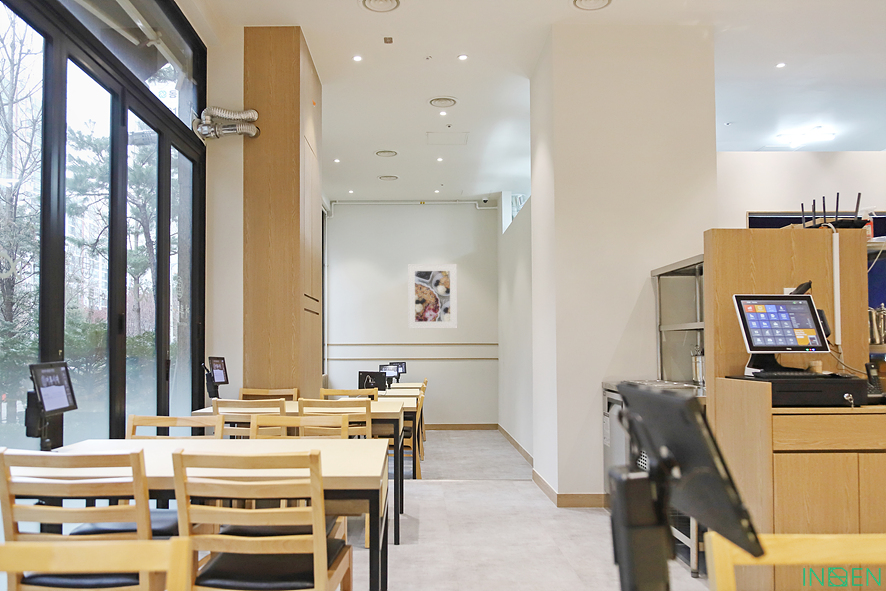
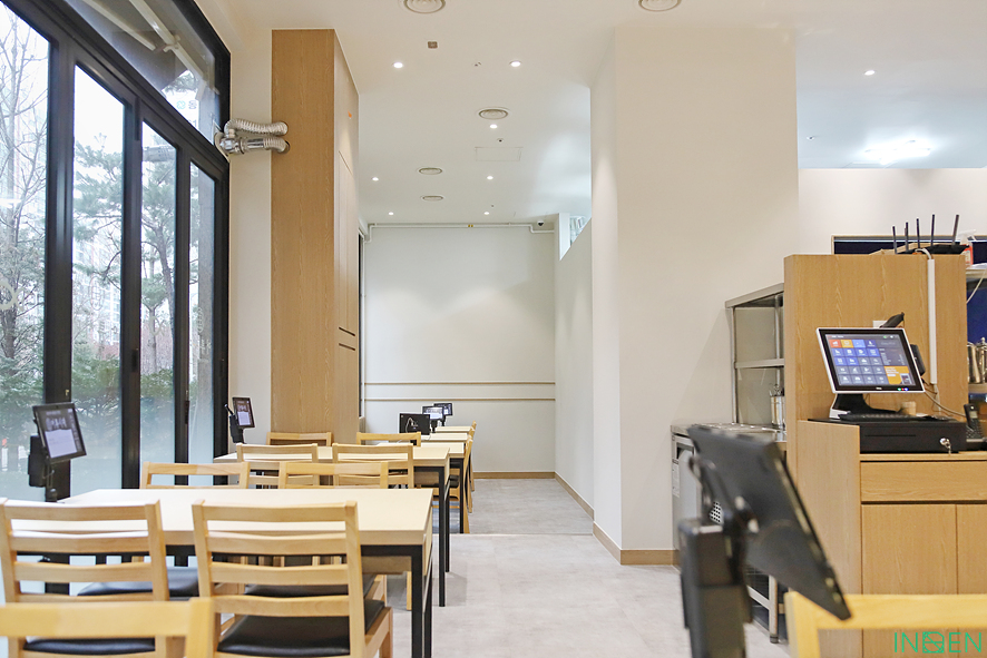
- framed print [407,263,458,330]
